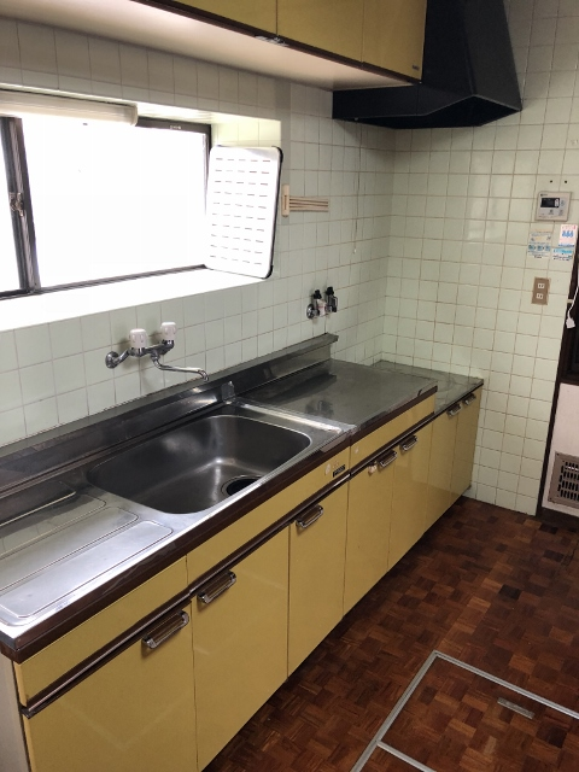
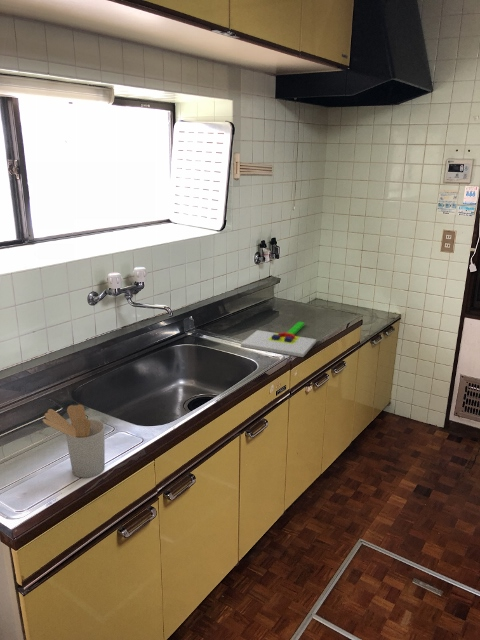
+ chopping board [240,321,317,358]
+ utensil holder [42,404,106,479]
